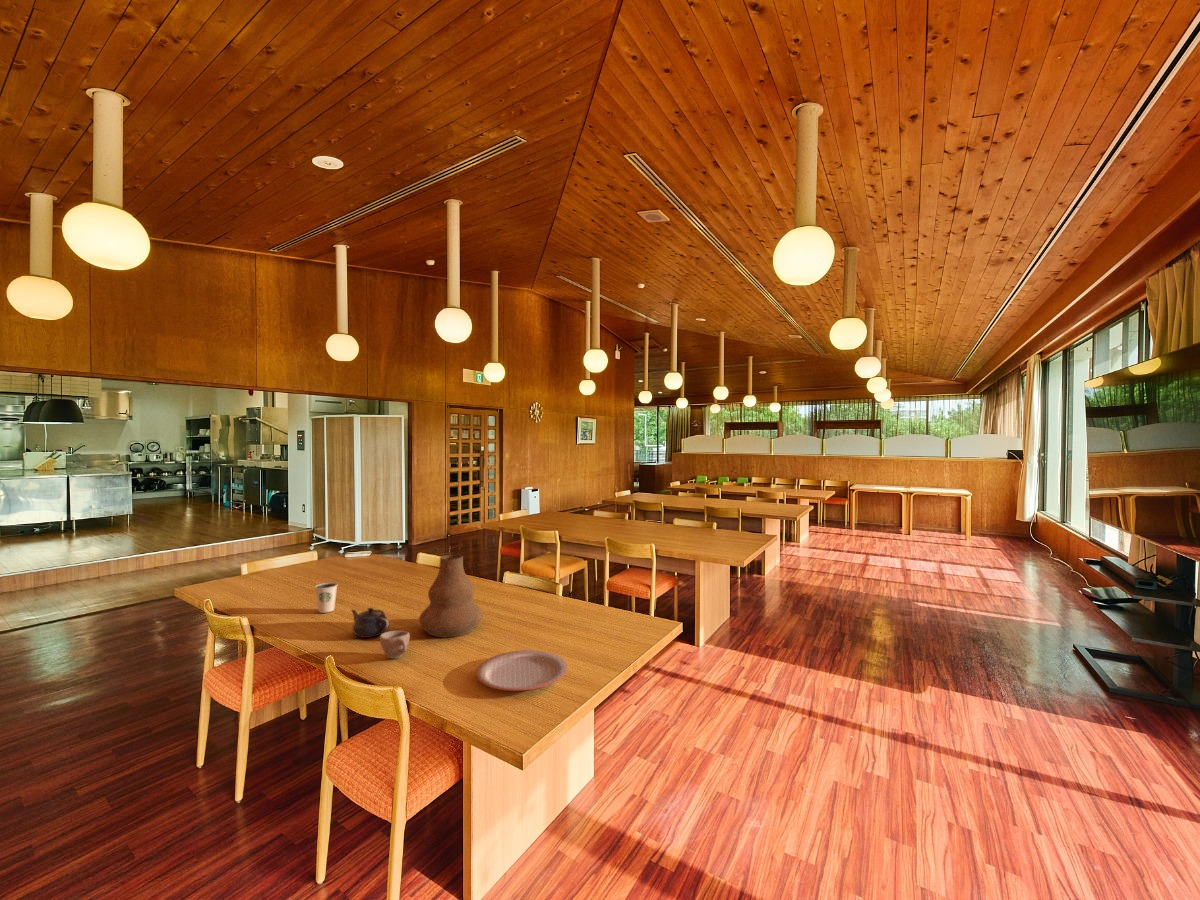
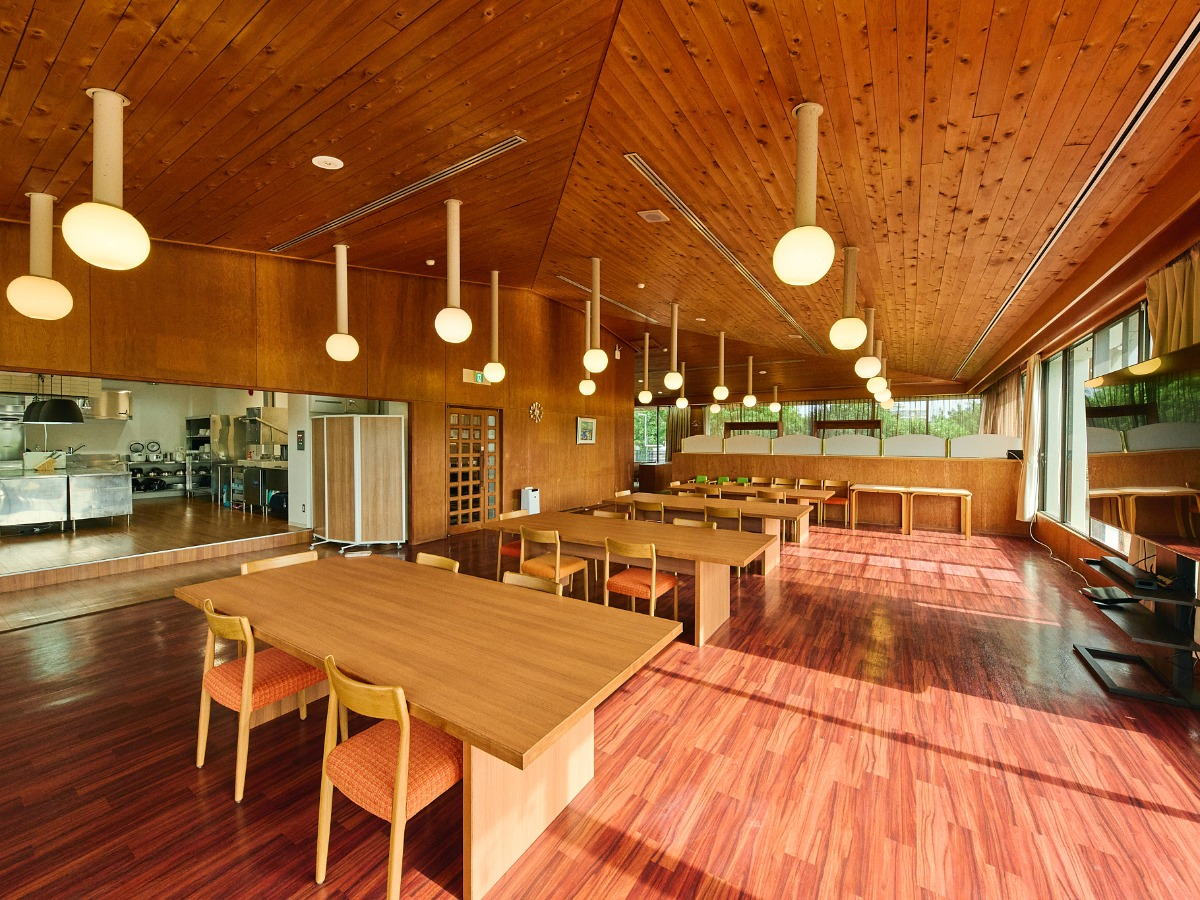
- teapot [350,607,390,639]
- vase [418,554,484,638]
- plate [475,649,568,692]
- dixie cup [314,582,339,614]
- cup [379,630,411,660]
